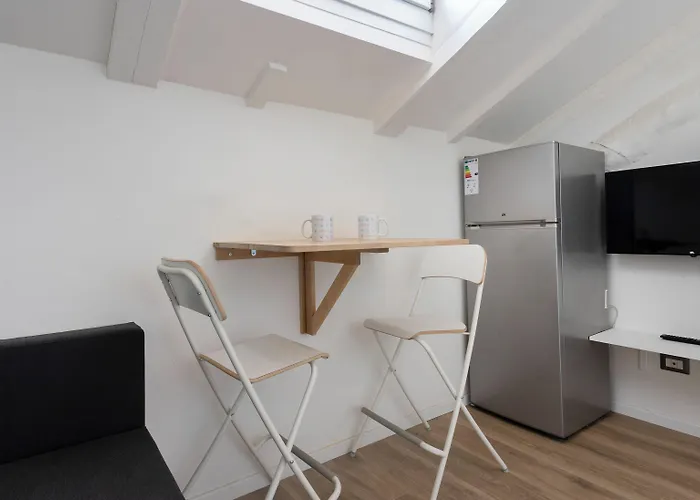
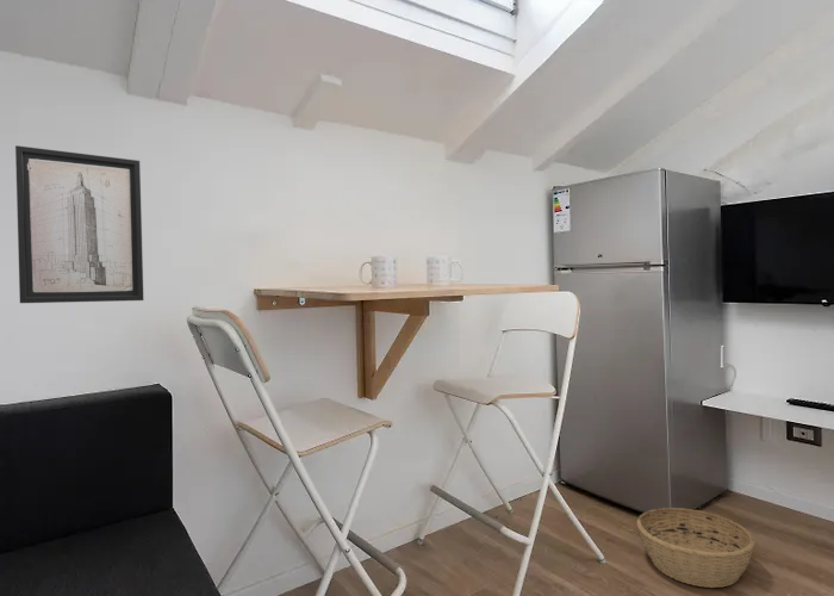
+ wall art [14,144,144,304]
+ basket [636,507,757,589]
